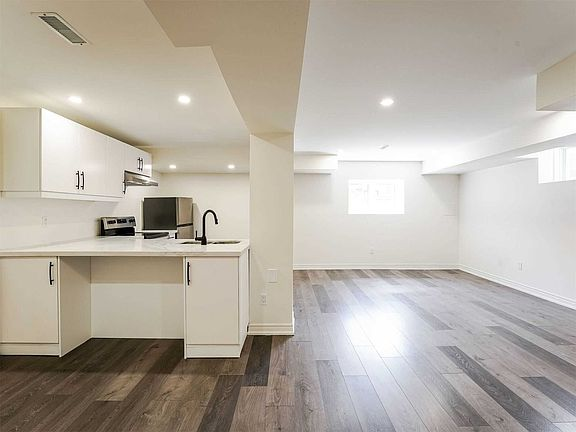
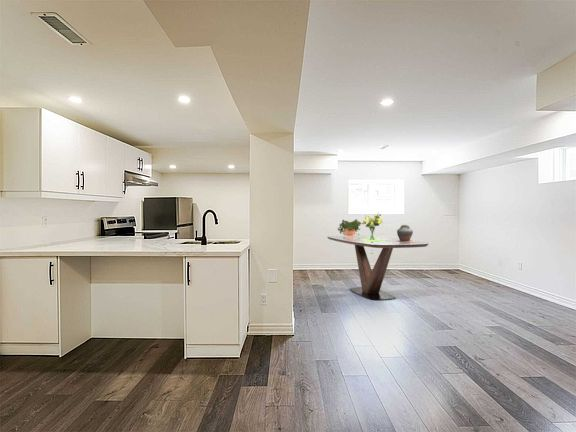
+ ceramic pot [395,224,417,242]
+ dining table [326,234,430,301]
+ bouquet [361,212,386,241]
+ potted plant [337,219,362,236]
